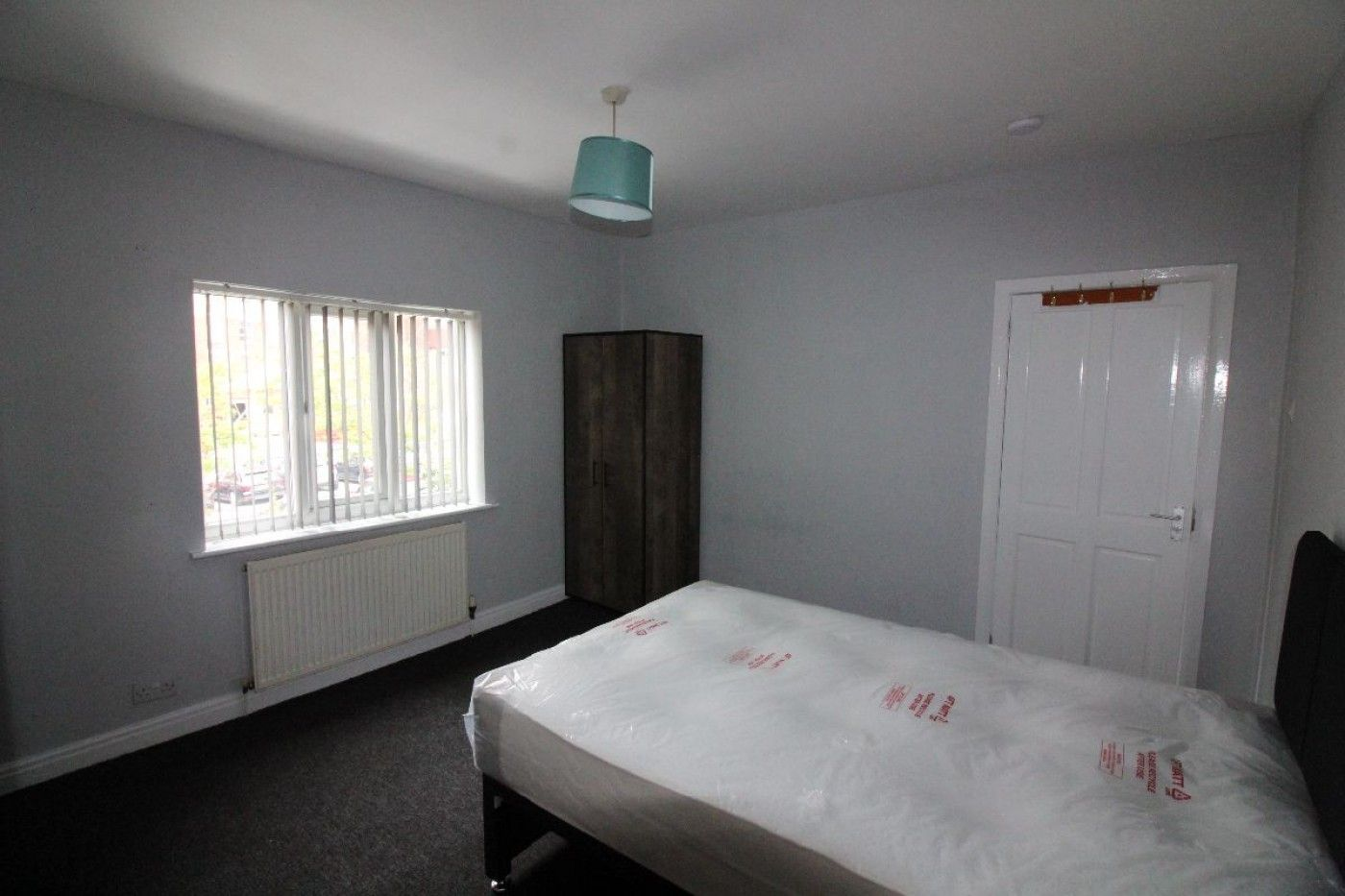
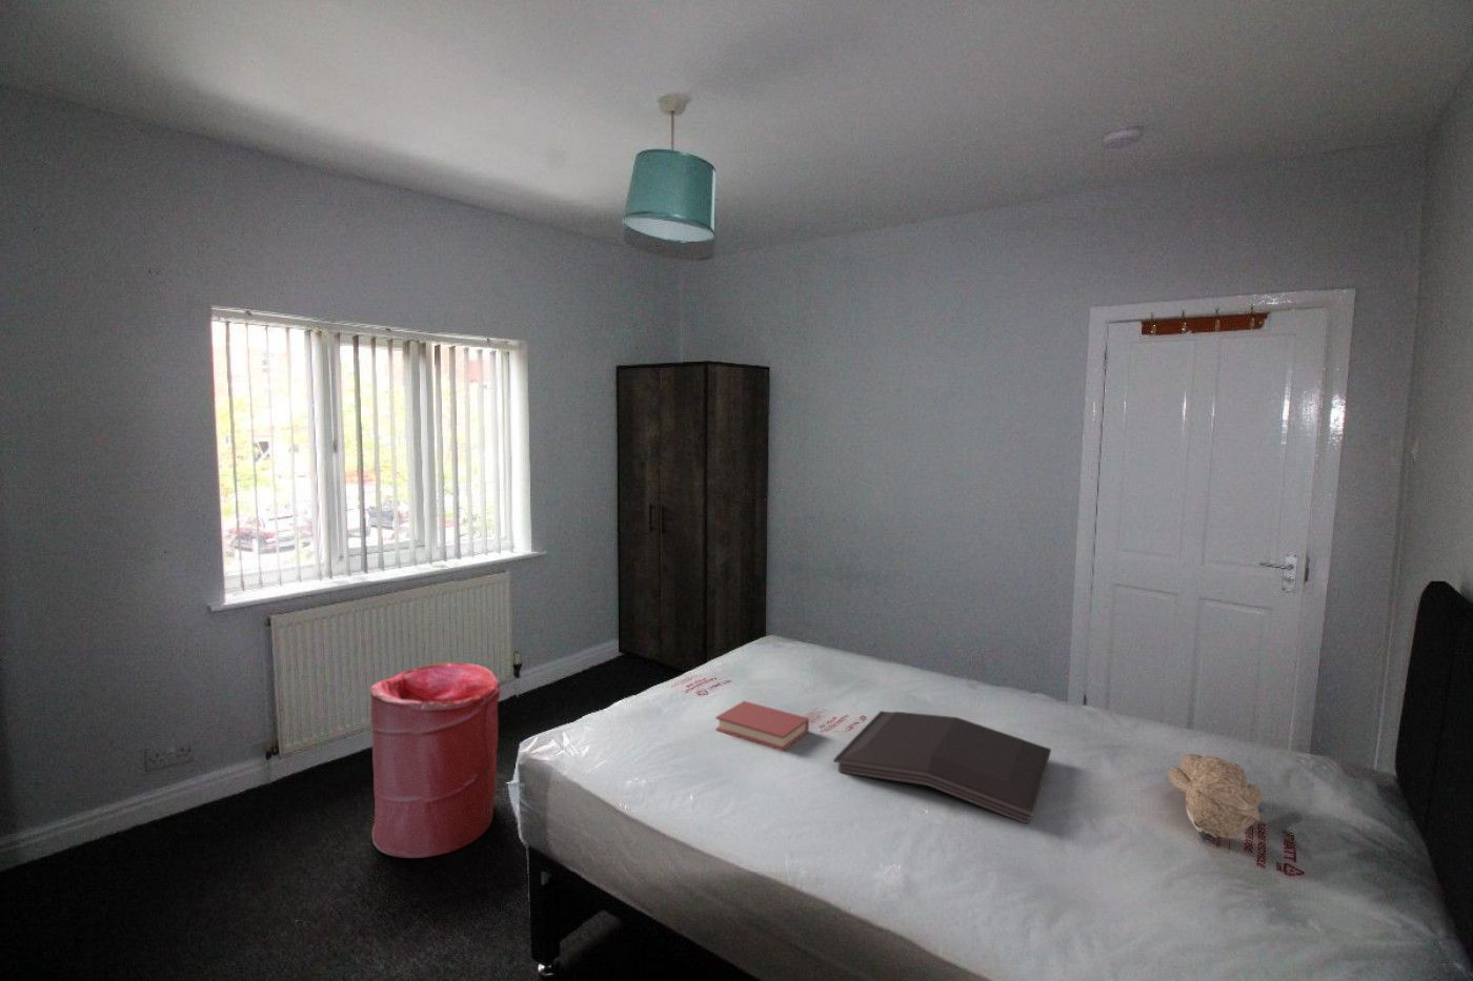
+ teddy bear [1167,753,1264,841]
+ serving tray [832,709,1052,824]
+ book [714,701,810,752]
+ laundry hamper [369,661,502,859]
